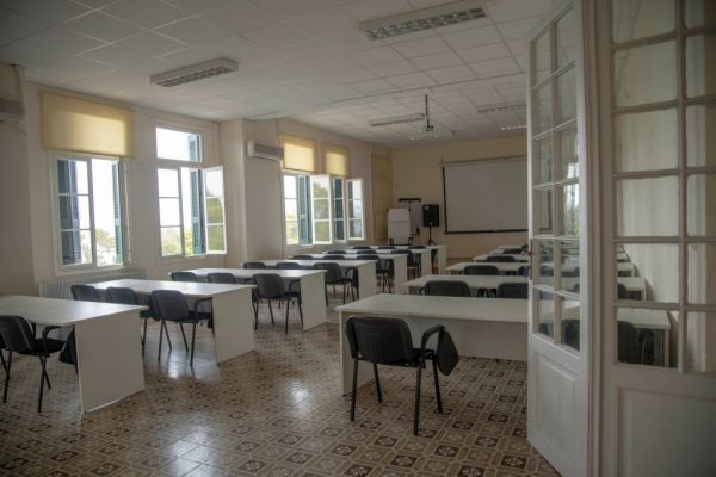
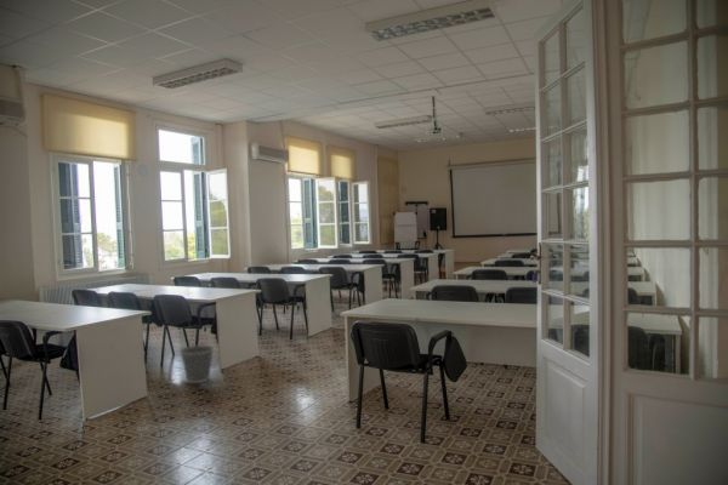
+ wastebasket [178,344,215,384]
